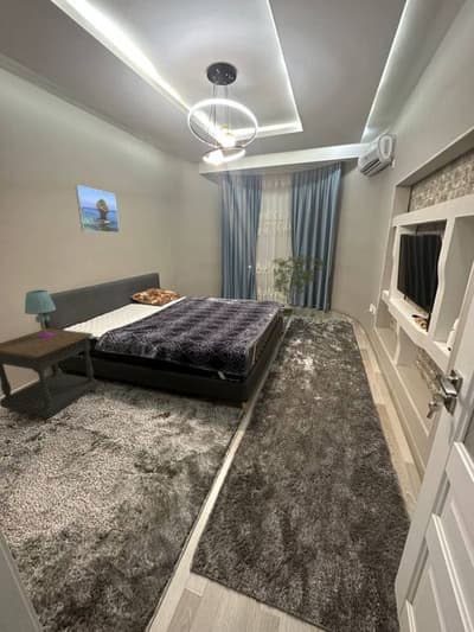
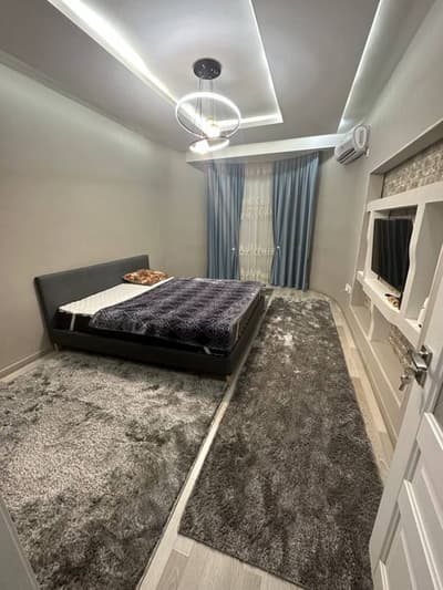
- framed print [73,184,120,234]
- side table [0,327,100,420]
- shrub [271,254,328,315]
- table lamp [24,289,57,338]
